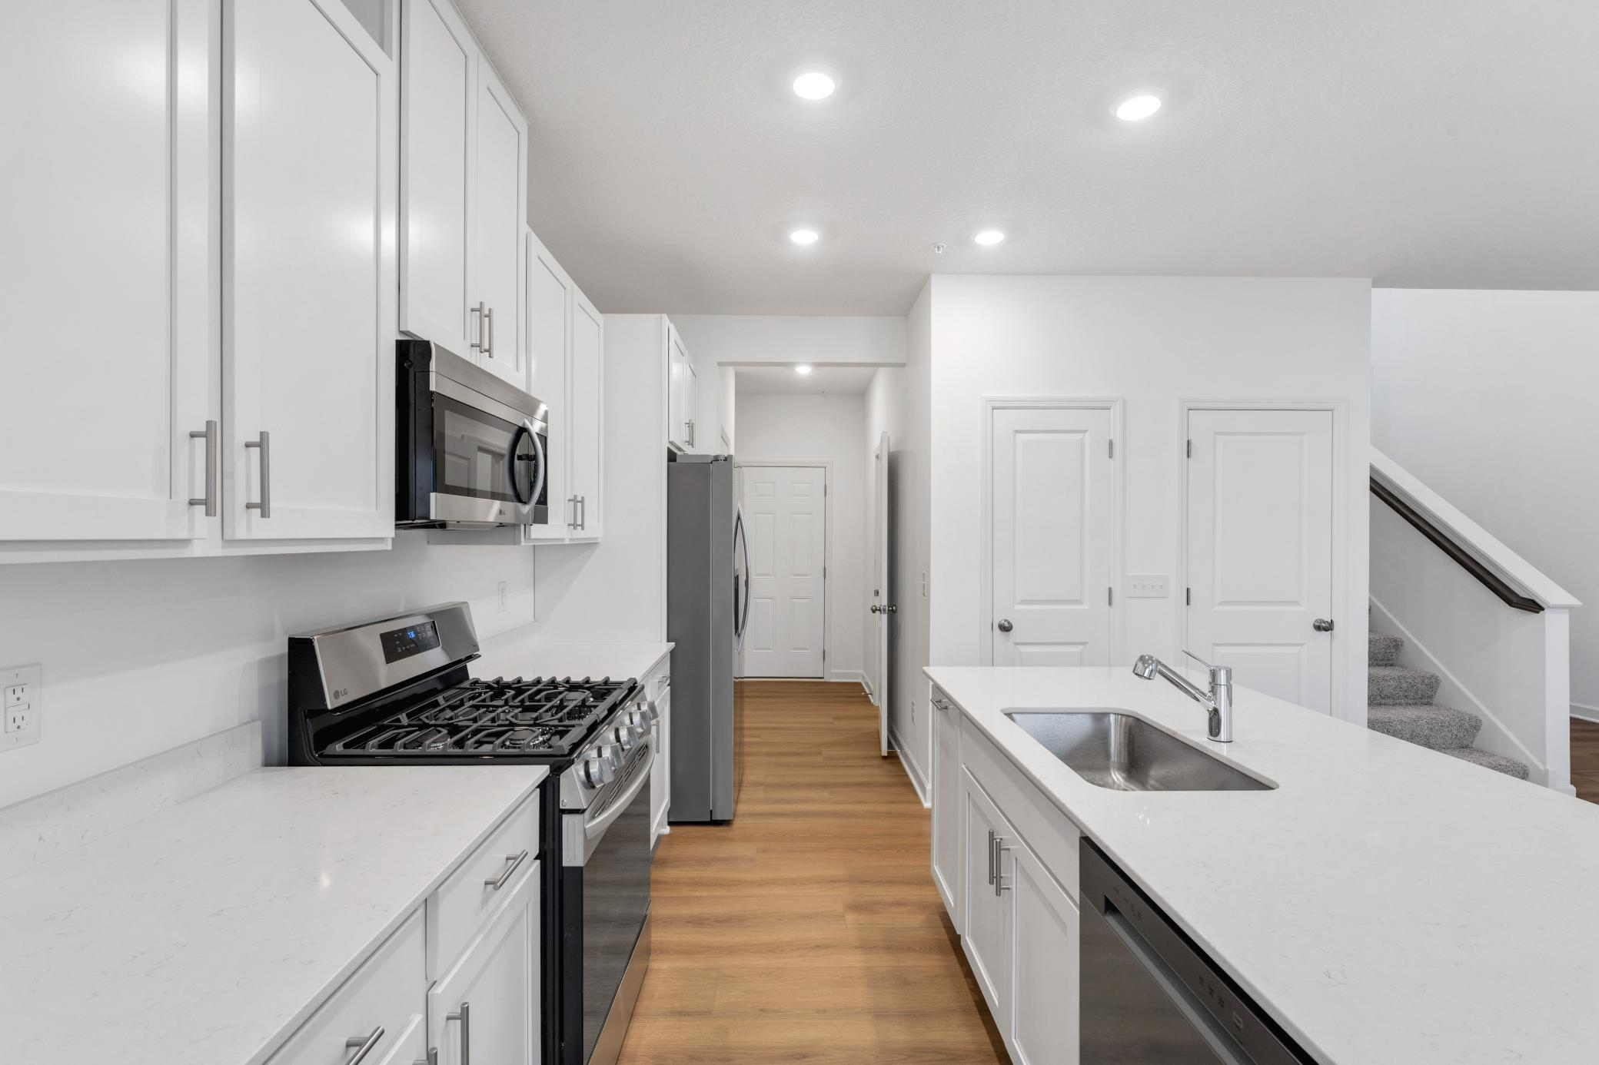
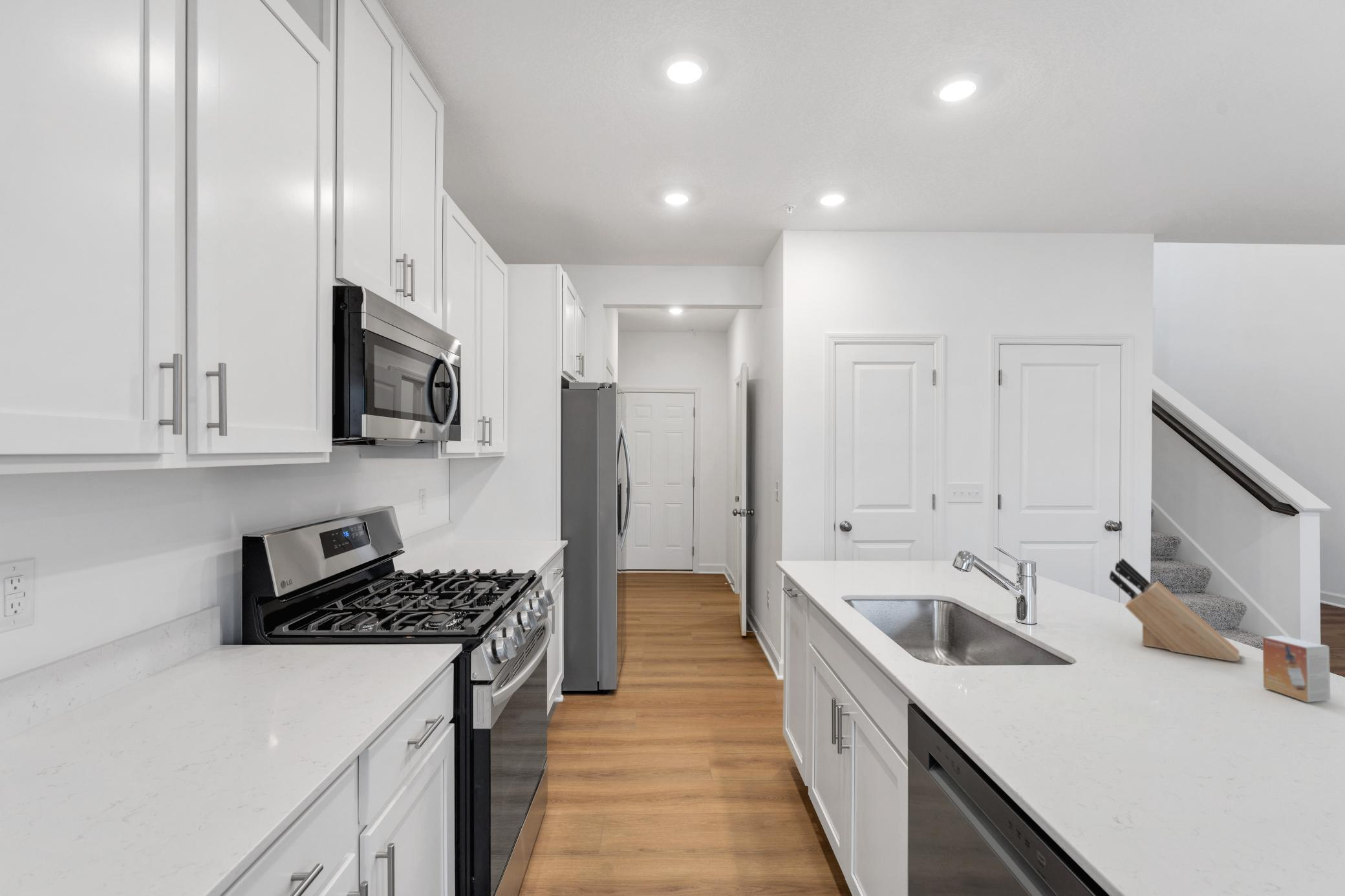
+ small box [1262,635,1331,703]
+ knife block [1109,558,1240,663]
